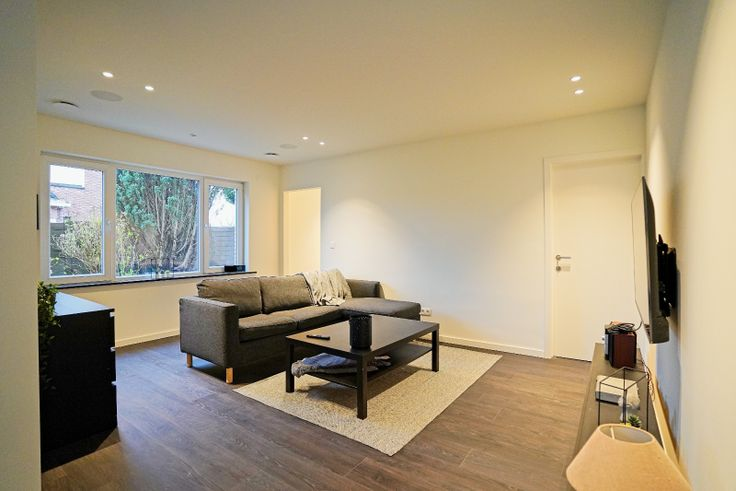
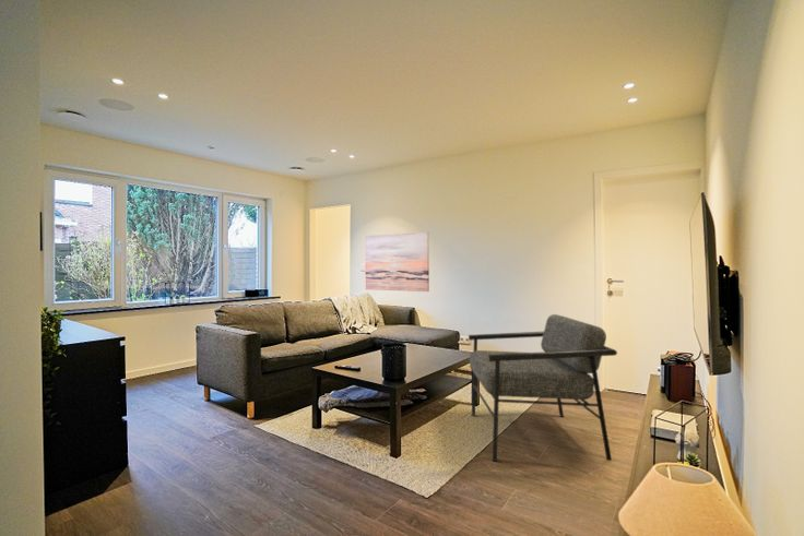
+ wall art [364,231,430,293]
+ armchair [468,313,618,463]
